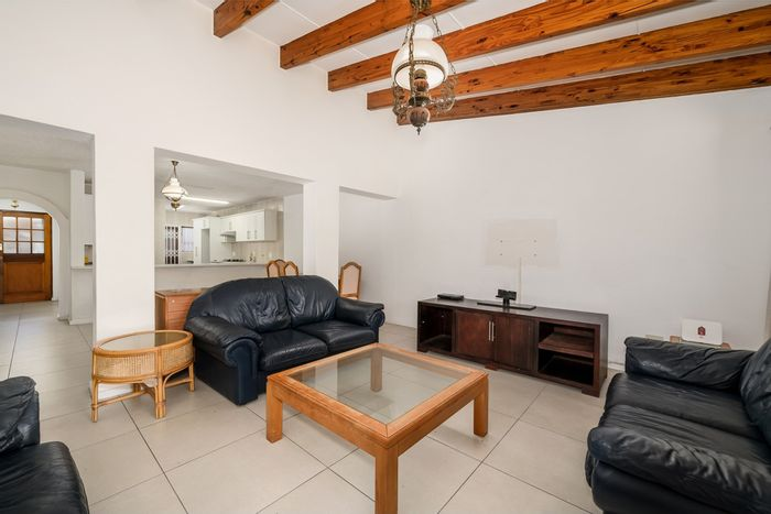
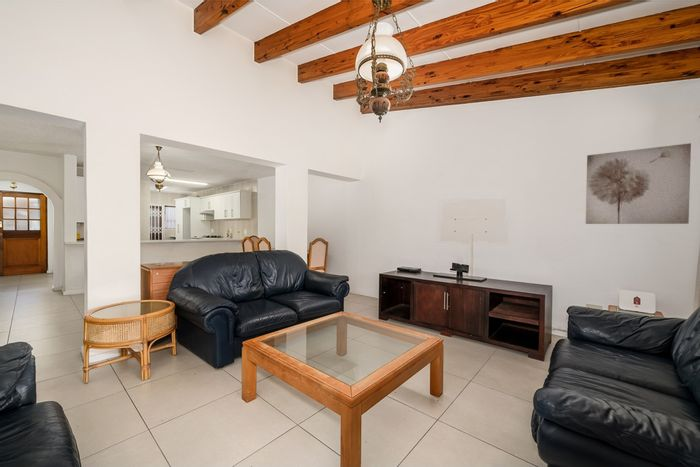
+ wall art [585,142,692,225]
